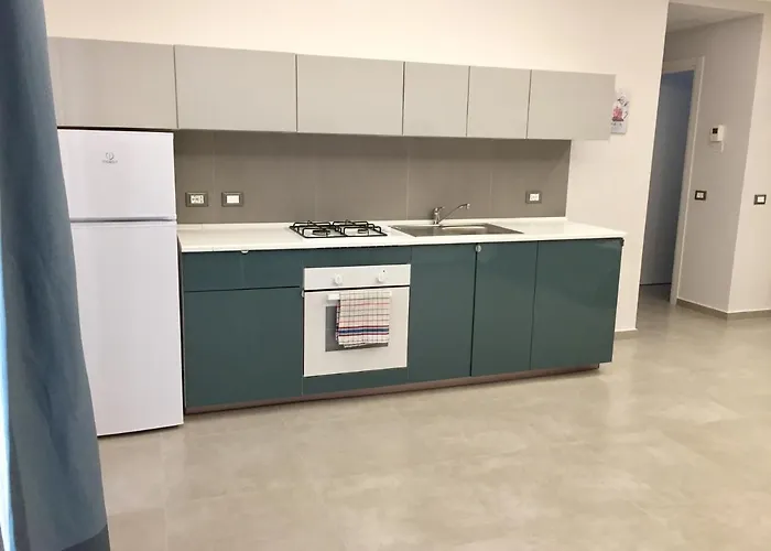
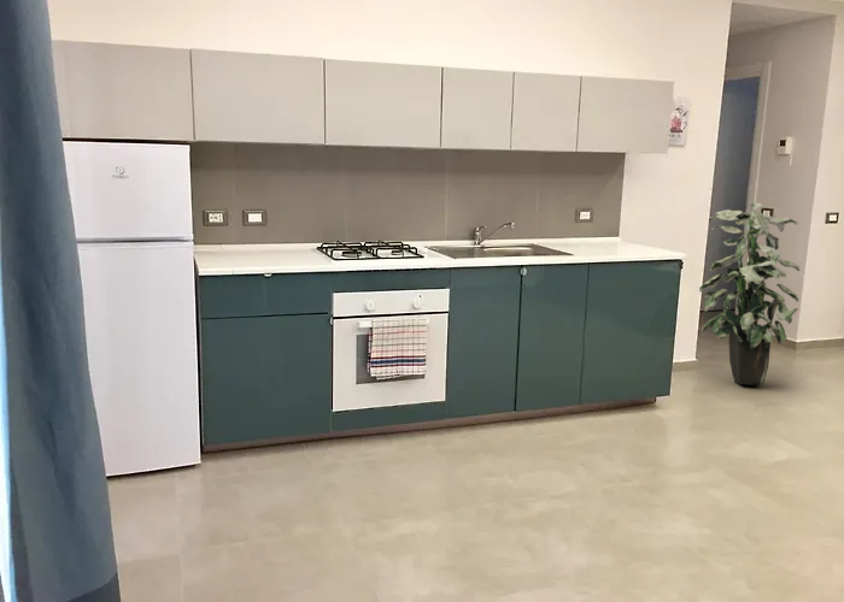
+ indoor plant [698,202,802,386]
